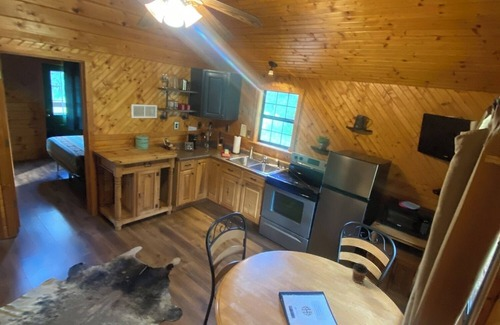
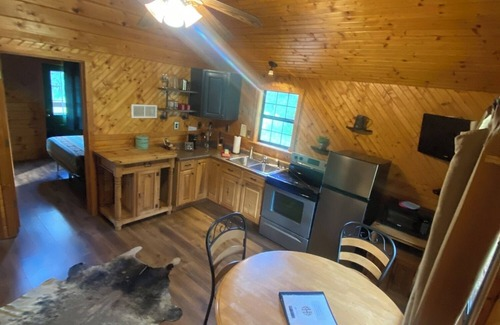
- coffee cup [351,262,369,285]
